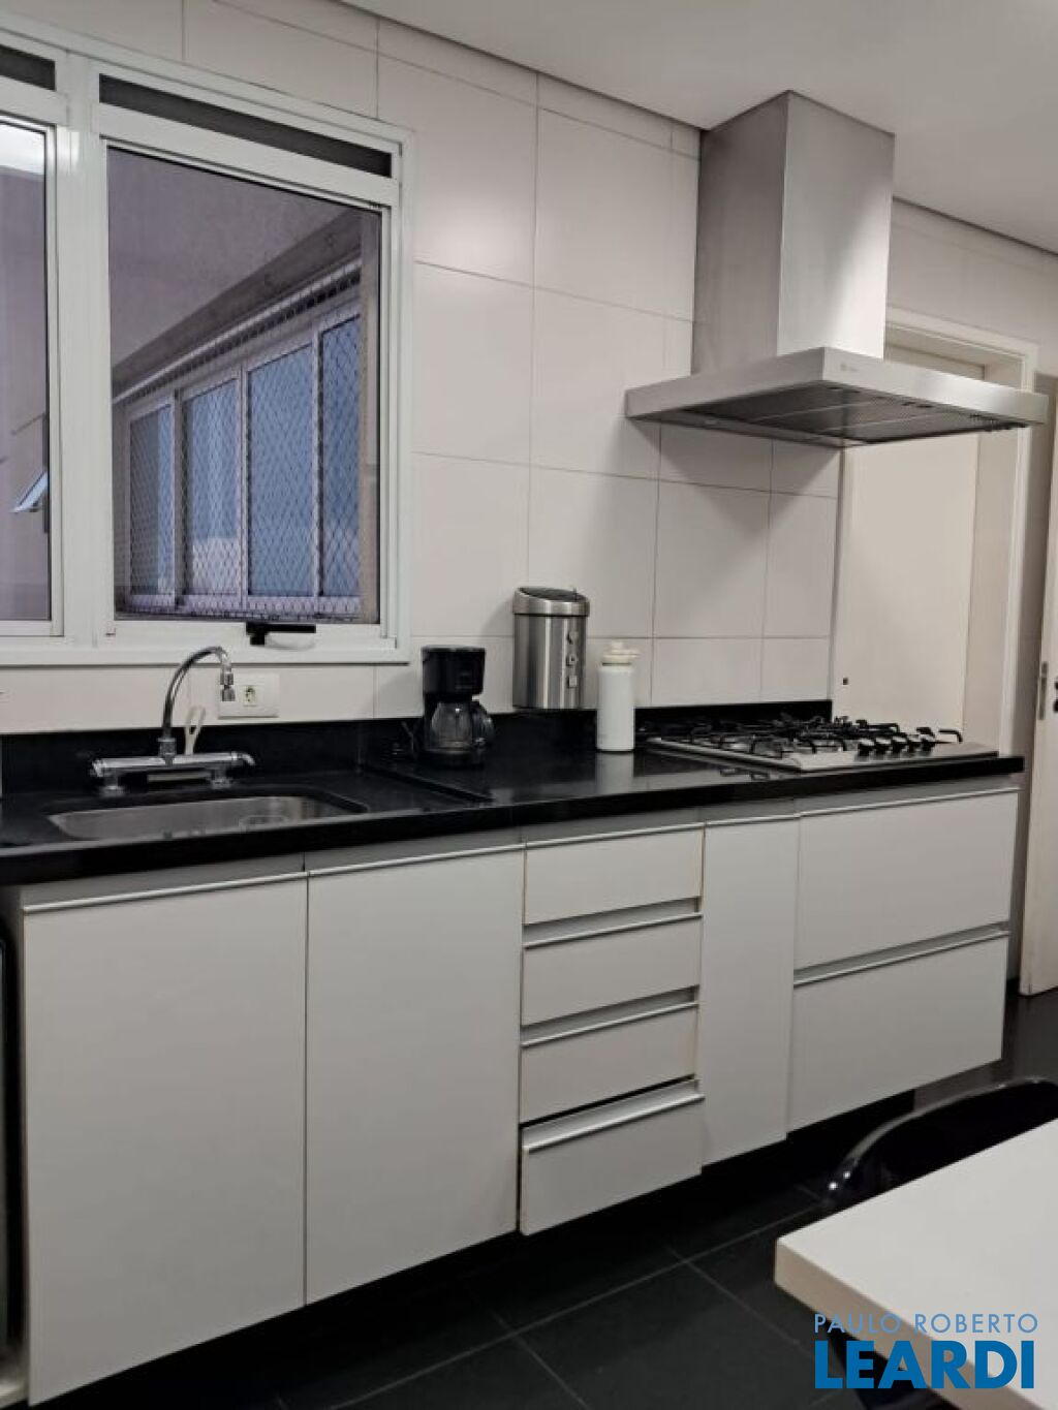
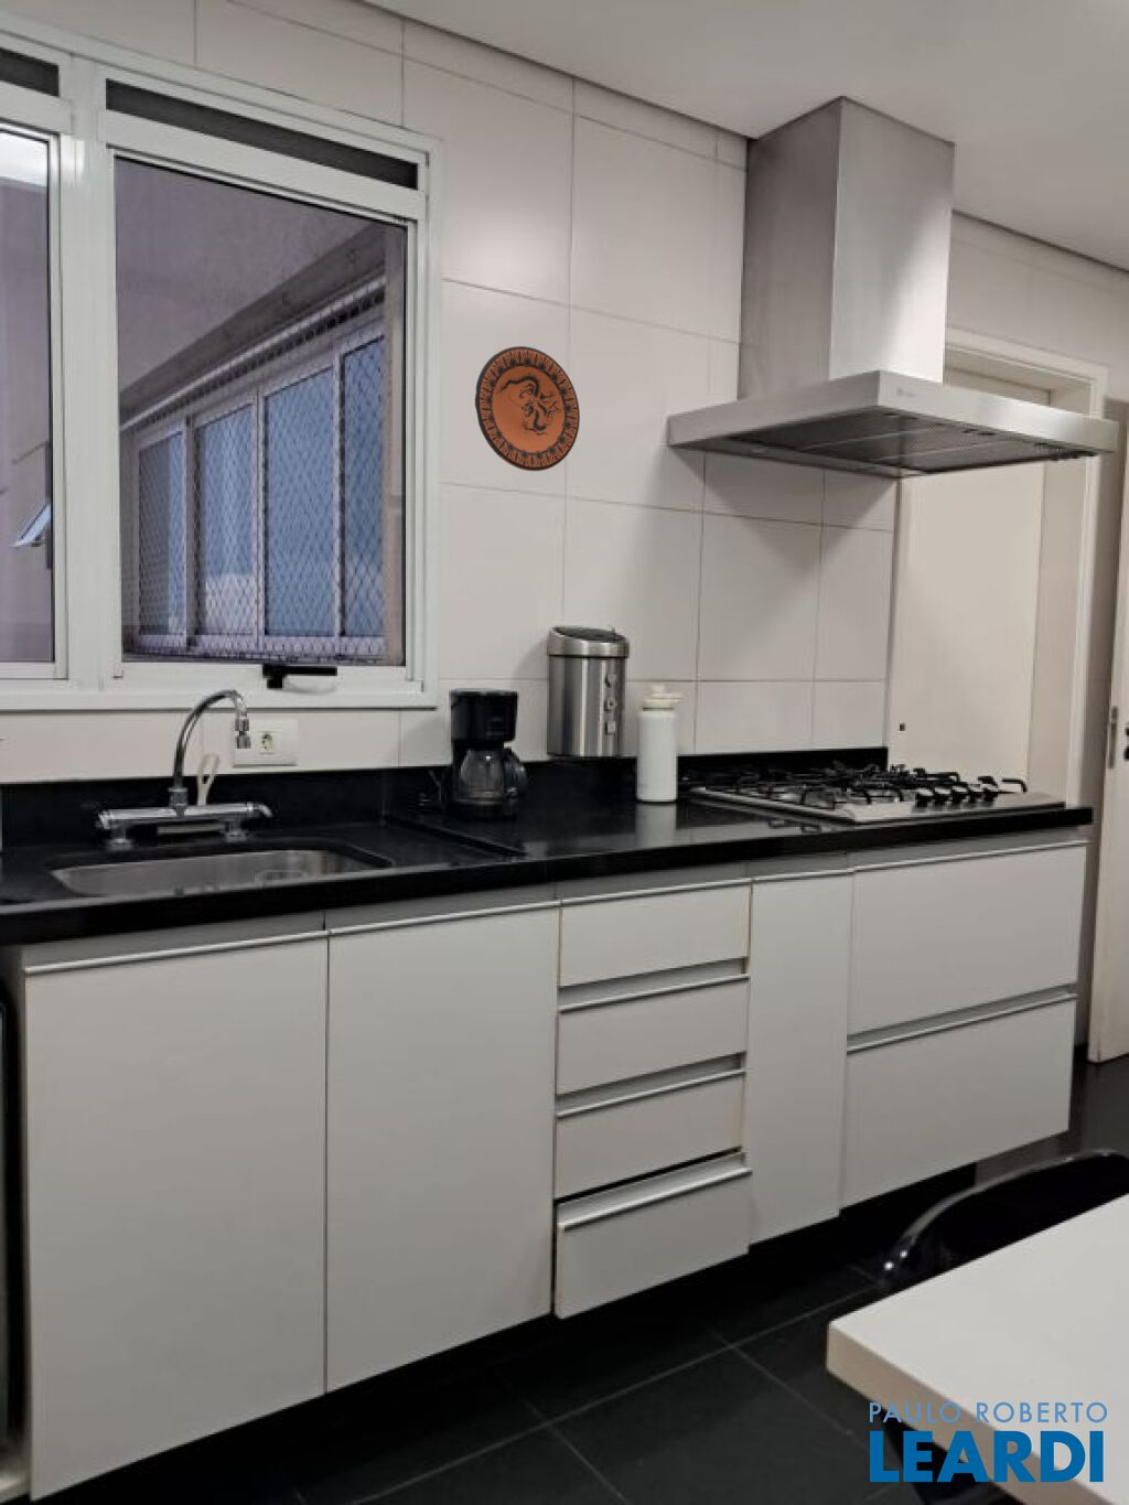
+ decorative plate [474,345,581,472]
